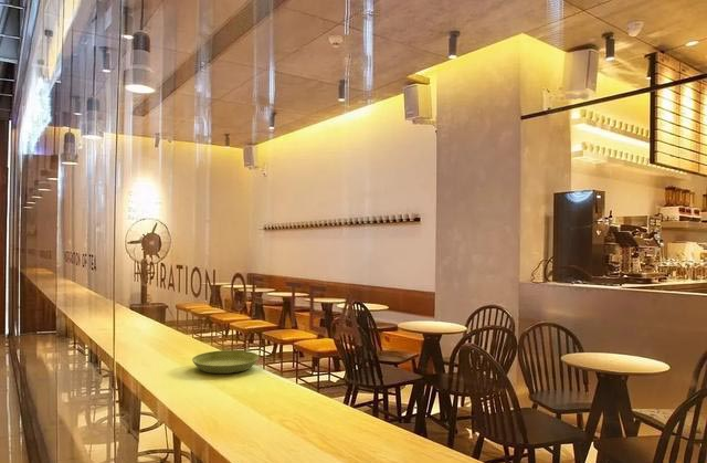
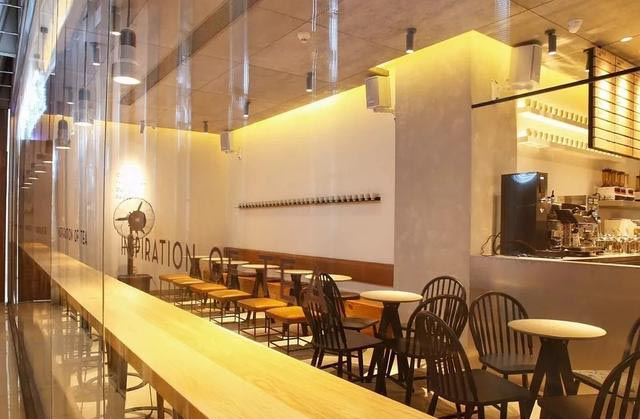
- saucer [191,349,260,375]
